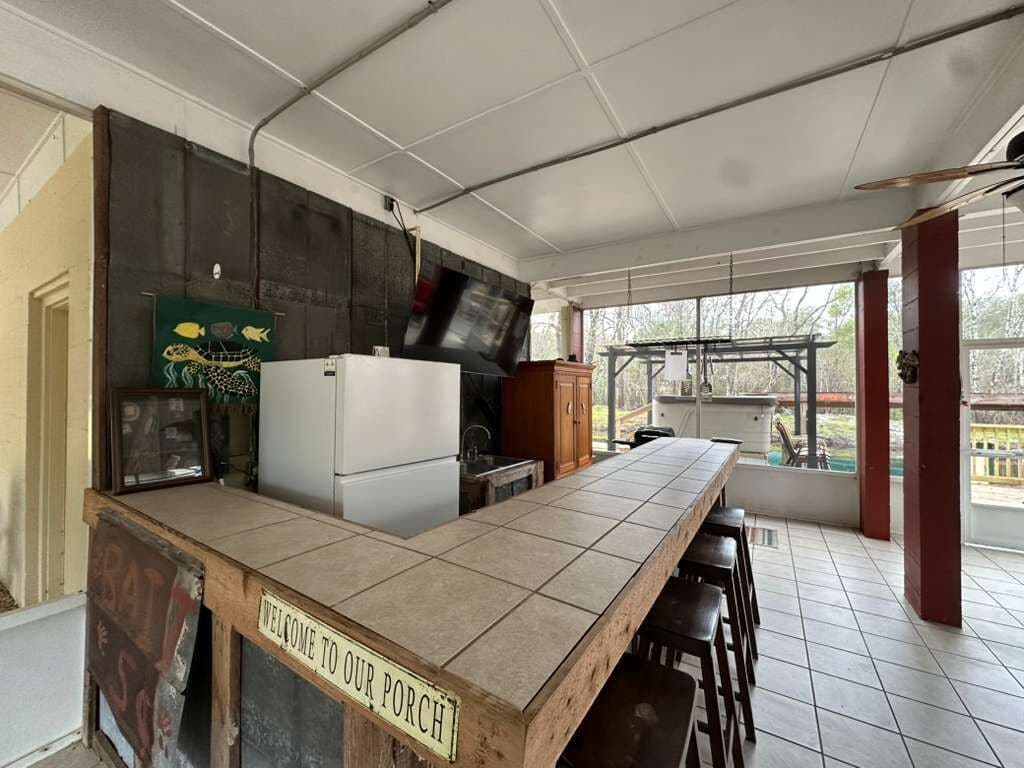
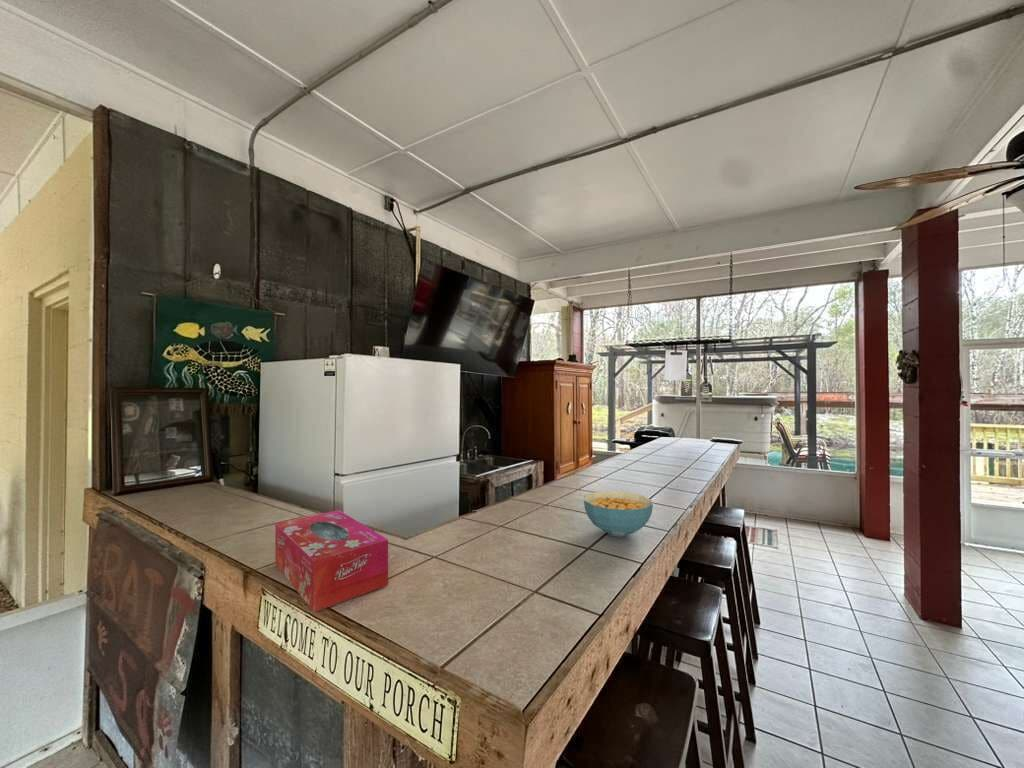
+ cereal bowl [583,490,654,538]
+ tissue box [274,509,389,613]
